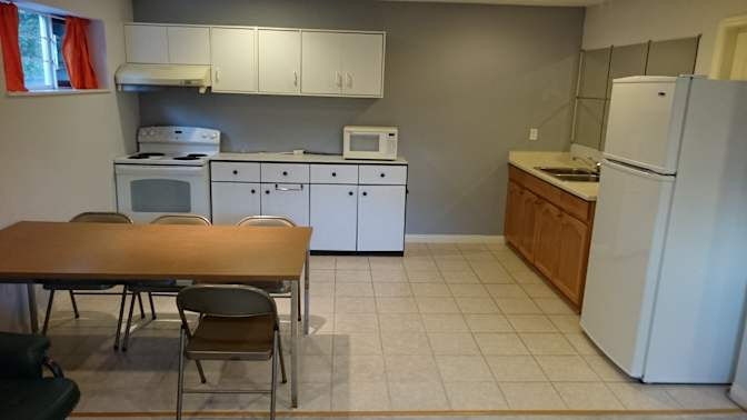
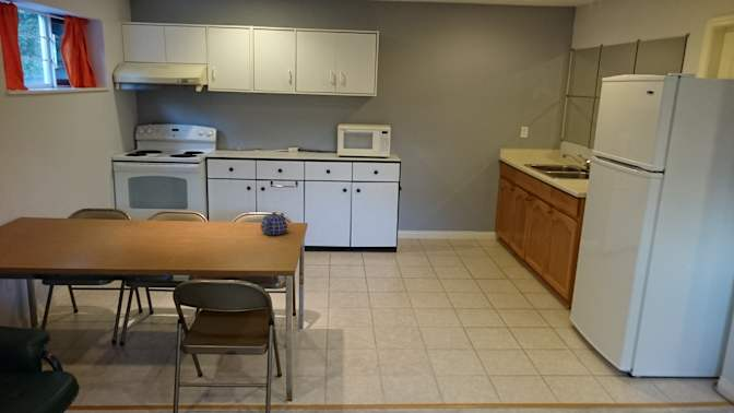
+ teapot [260,211,288,236]
